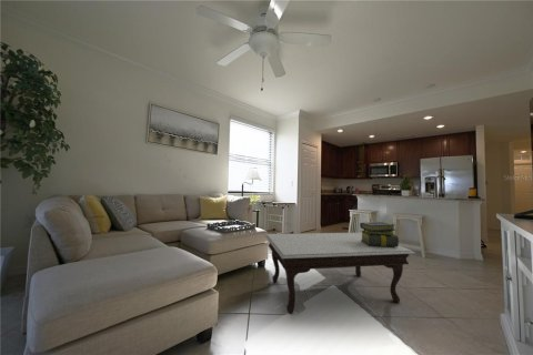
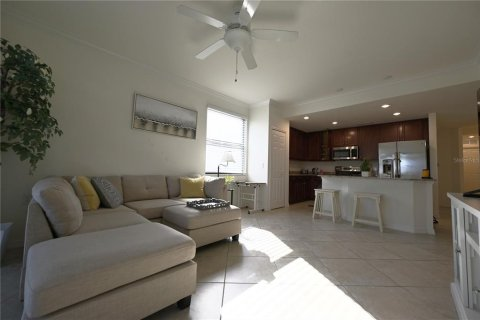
- coffee table [264,232,416,314]
- stack of books [359,221,400,247]
